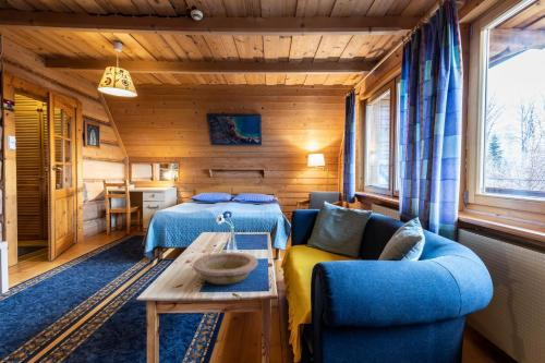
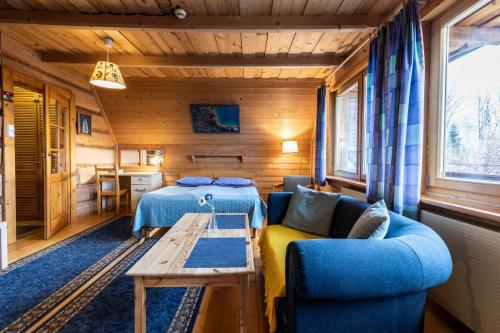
- bowl [192,252,258,286]
